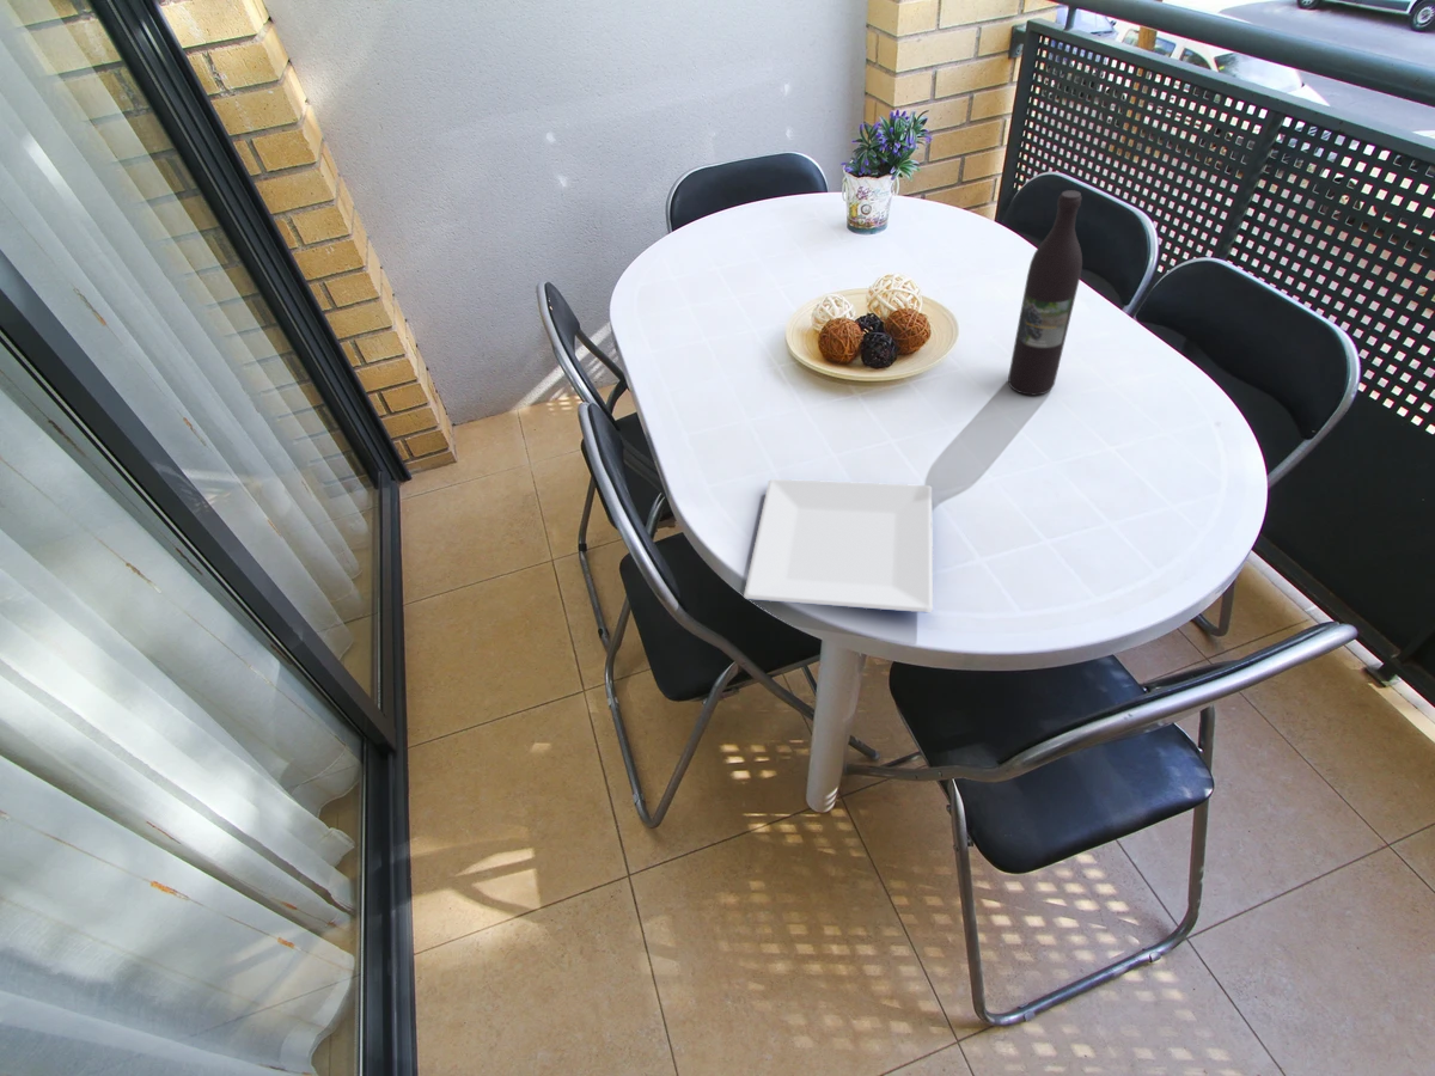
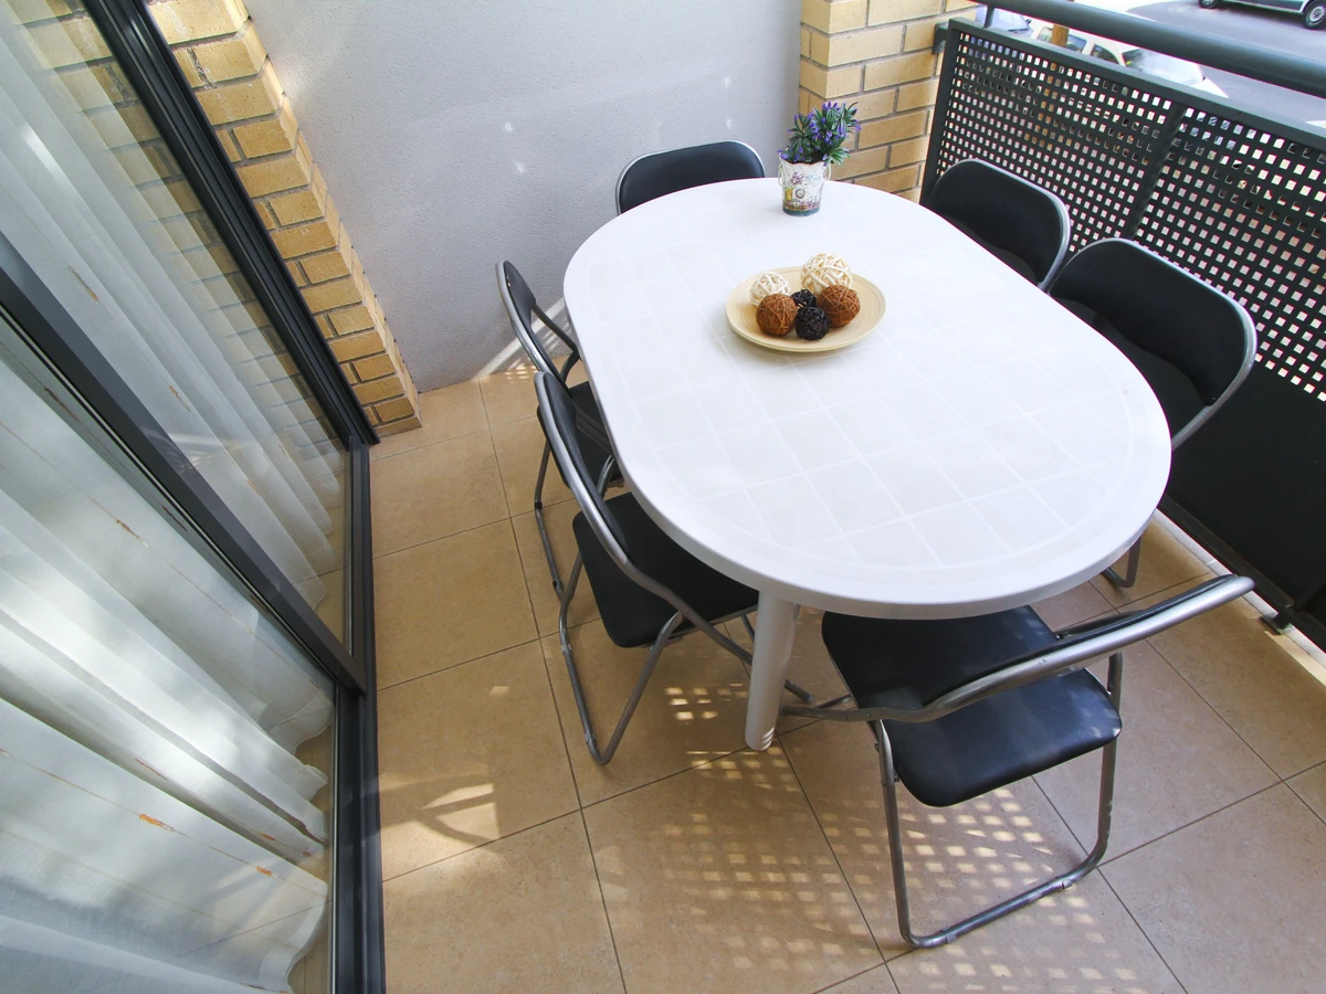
- plate [743,478,934,613]
- wine bottle [1007,189,1083,397]
